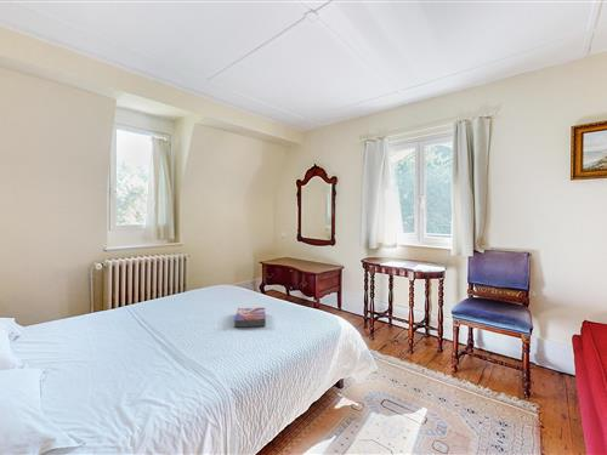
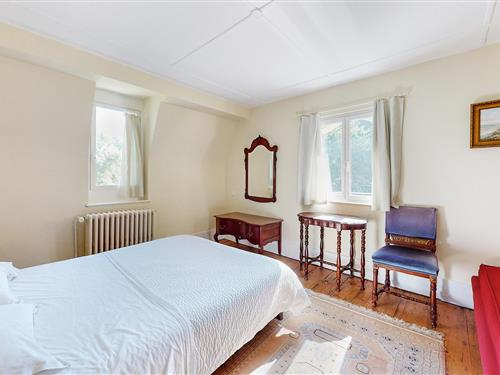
- textbook [233,307,266,329]
